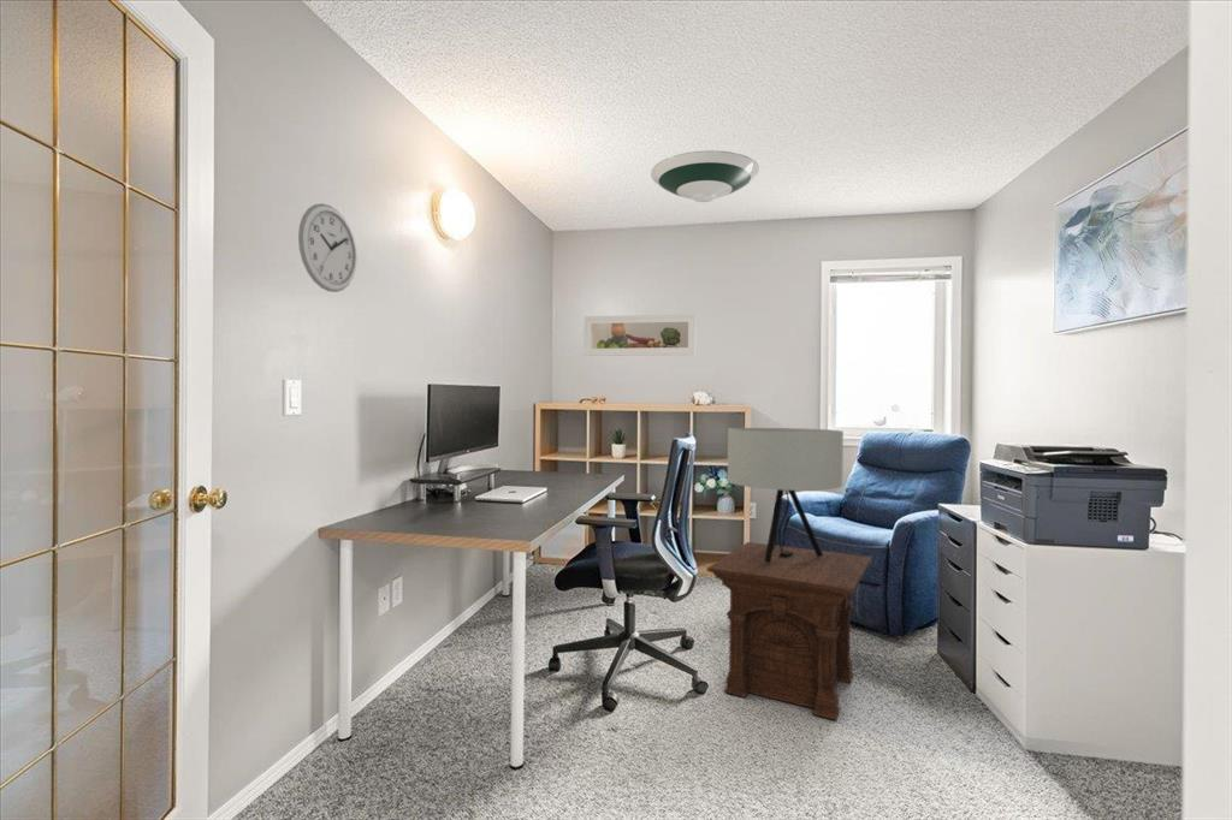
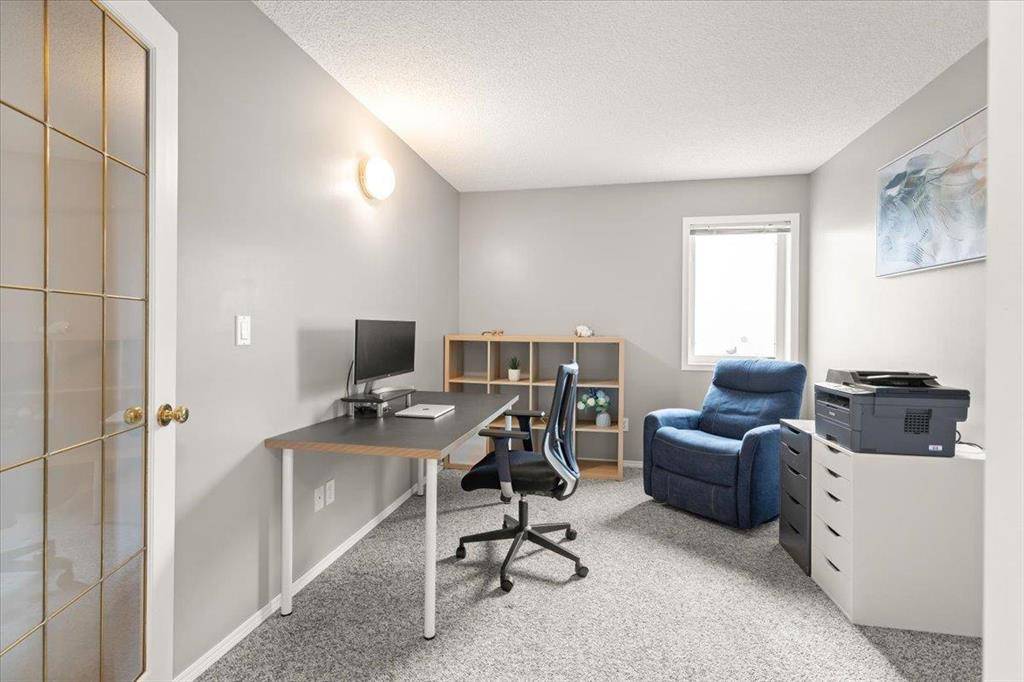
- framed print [582,313,697,357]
- table lamp [727,427,845,563]
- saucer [650,149,760,203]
- side table [706,541,872,721]
- wall clock [297,202,359,293]
